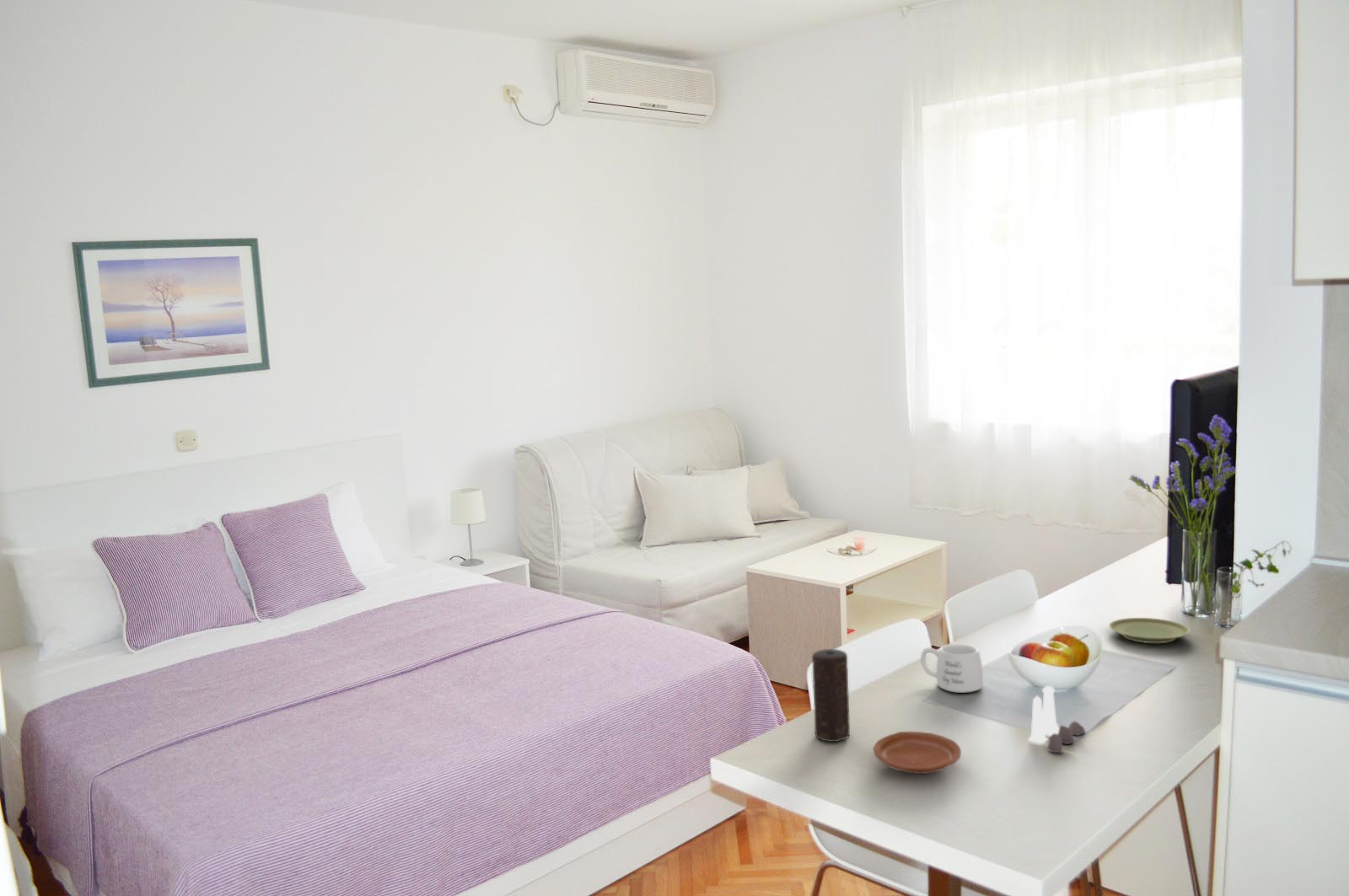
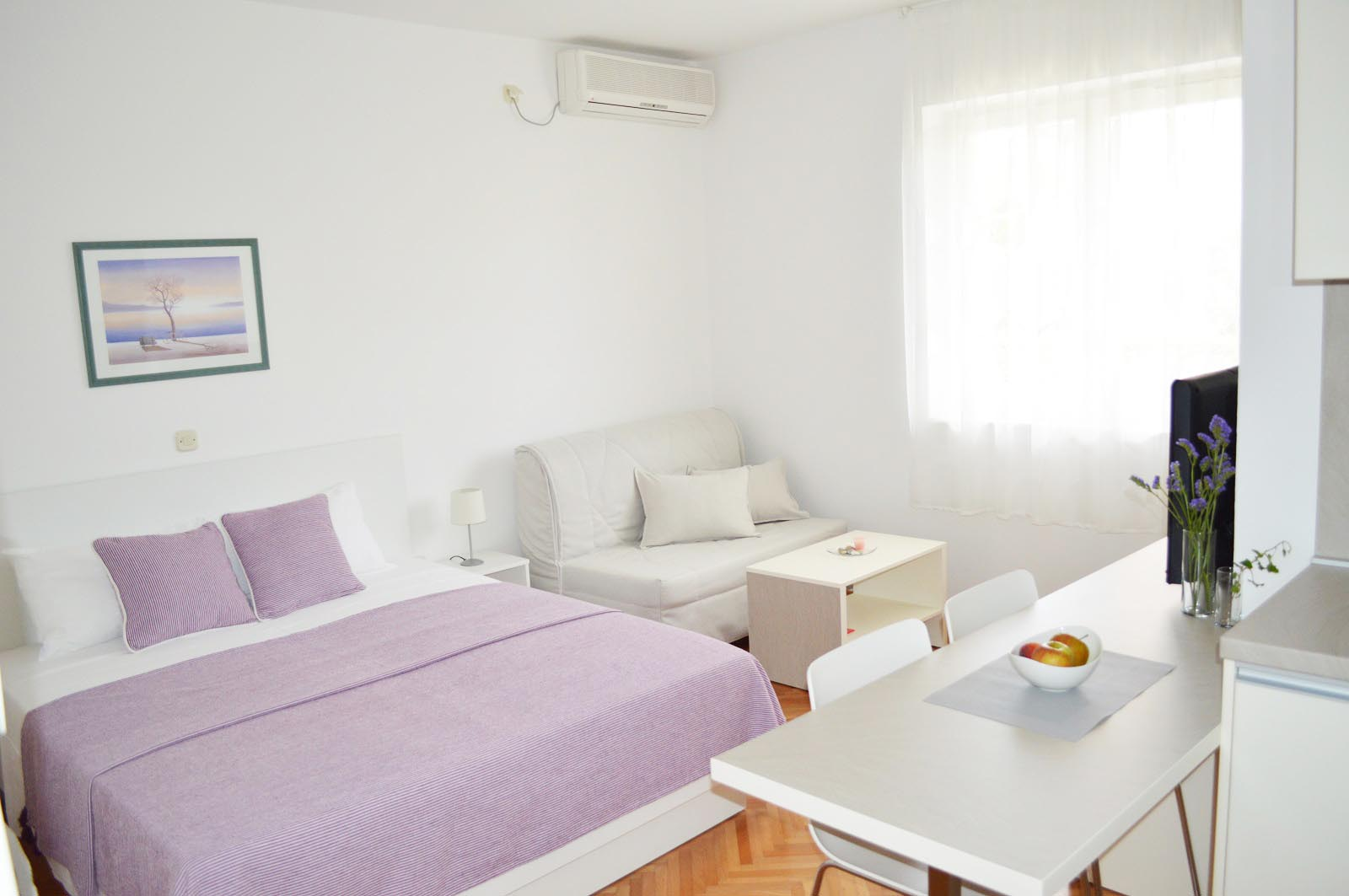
- plate [873,731,962,775]
- salt and pepper shaker set [1027,685,1086,754]
- candle [811,648,851,743]
- mug [920,643,984,694]
- plate [1108,617,1190,644]
